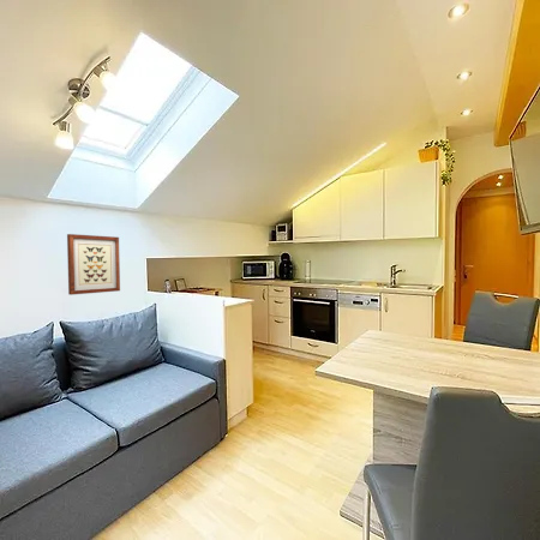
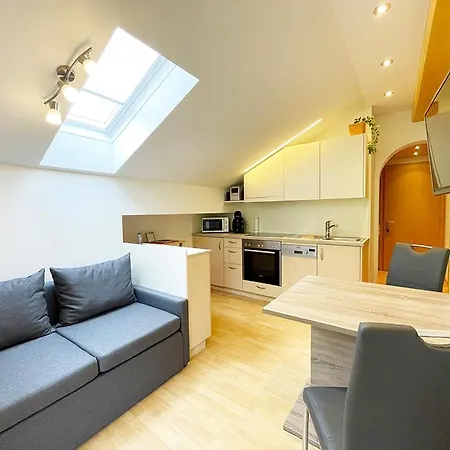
- wall art [66,233,121,296]
